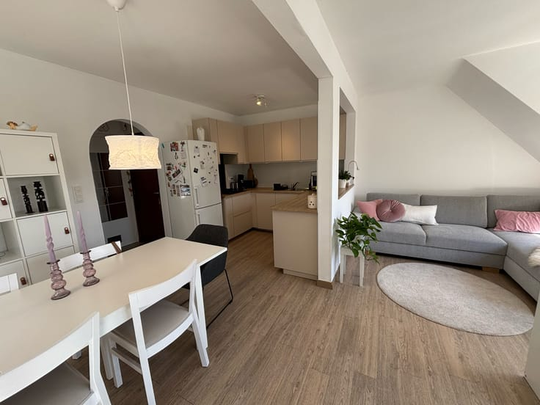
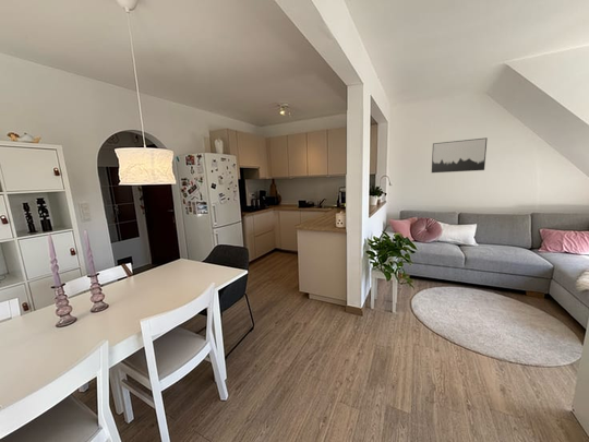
+ wall art [431,138,489,174]
